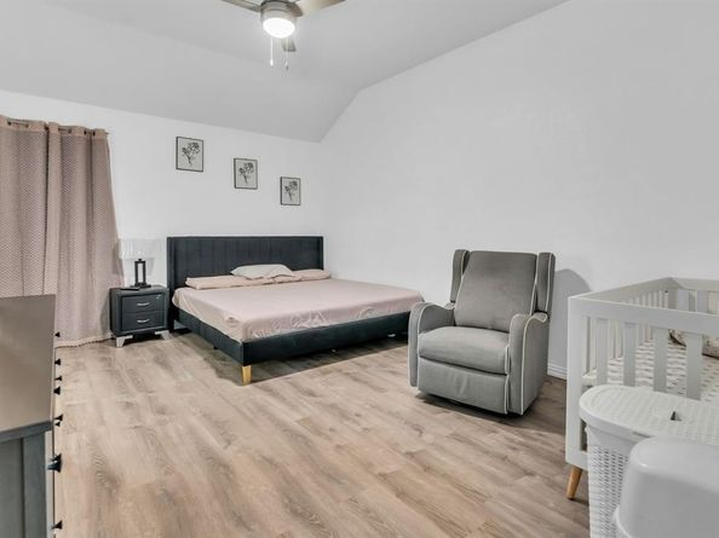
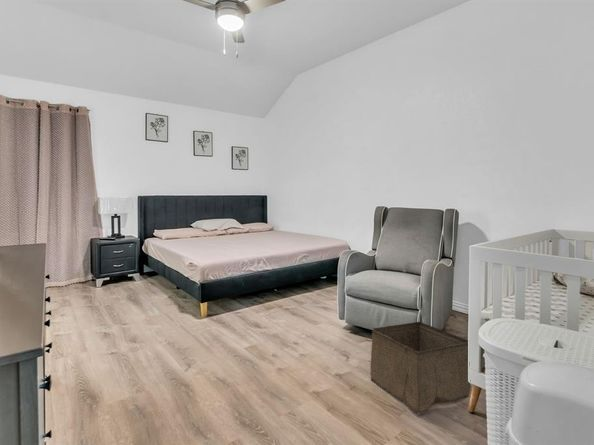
+ storage bin [370,321,472,416]
